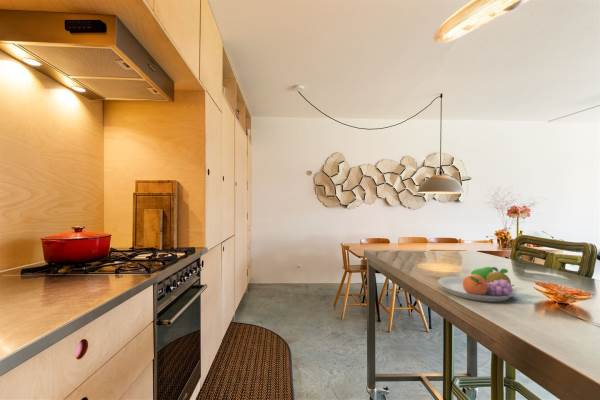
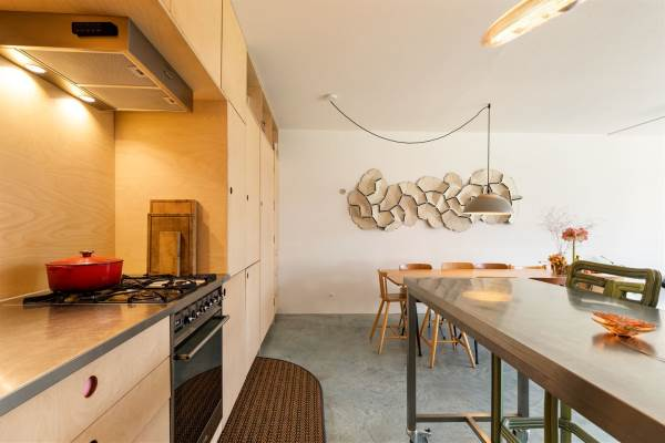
- fruit bowl [437,266,518,303]
